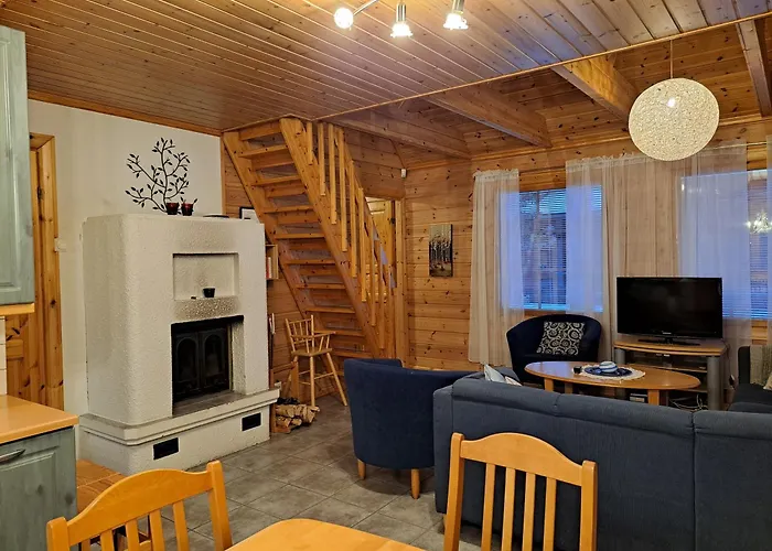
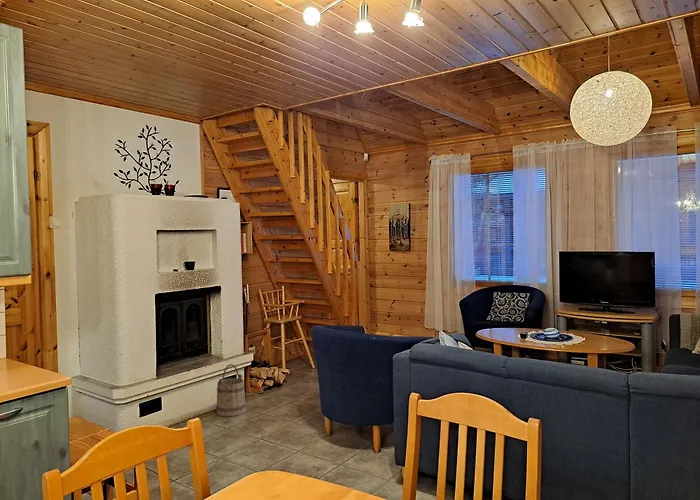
+ bucket [215,363,247,417]
